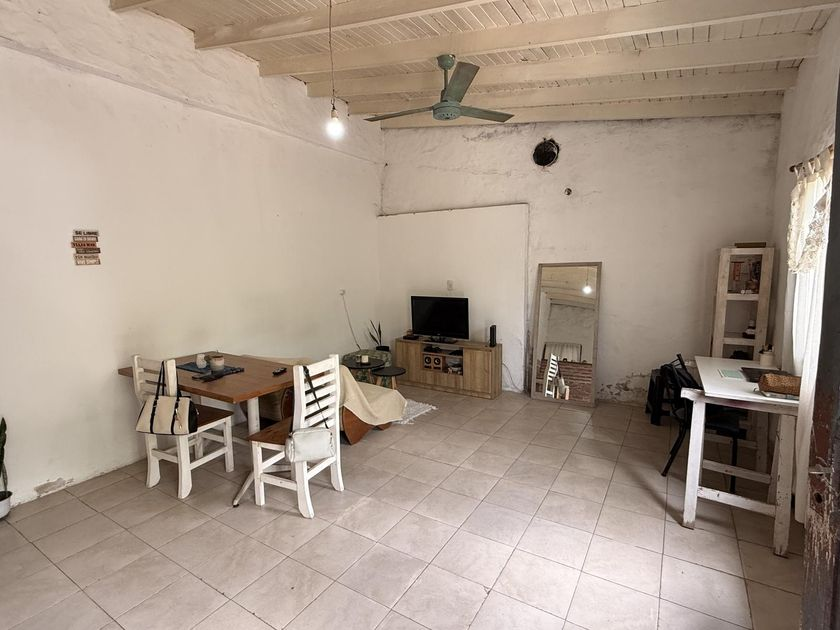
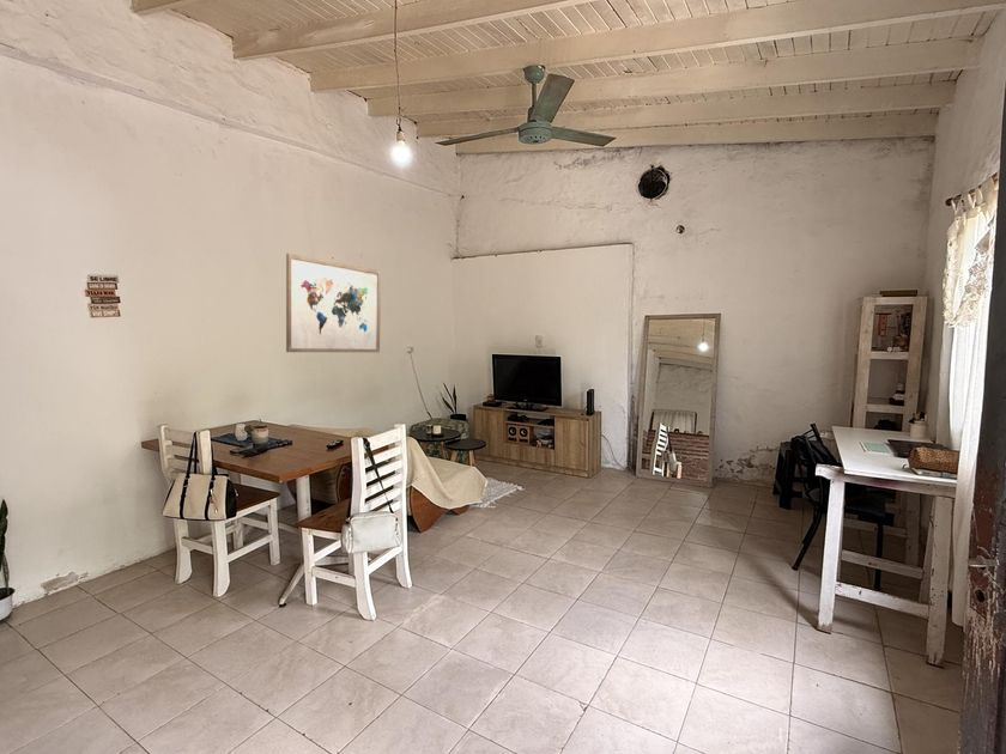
+ wall art [285,253,382,353]
